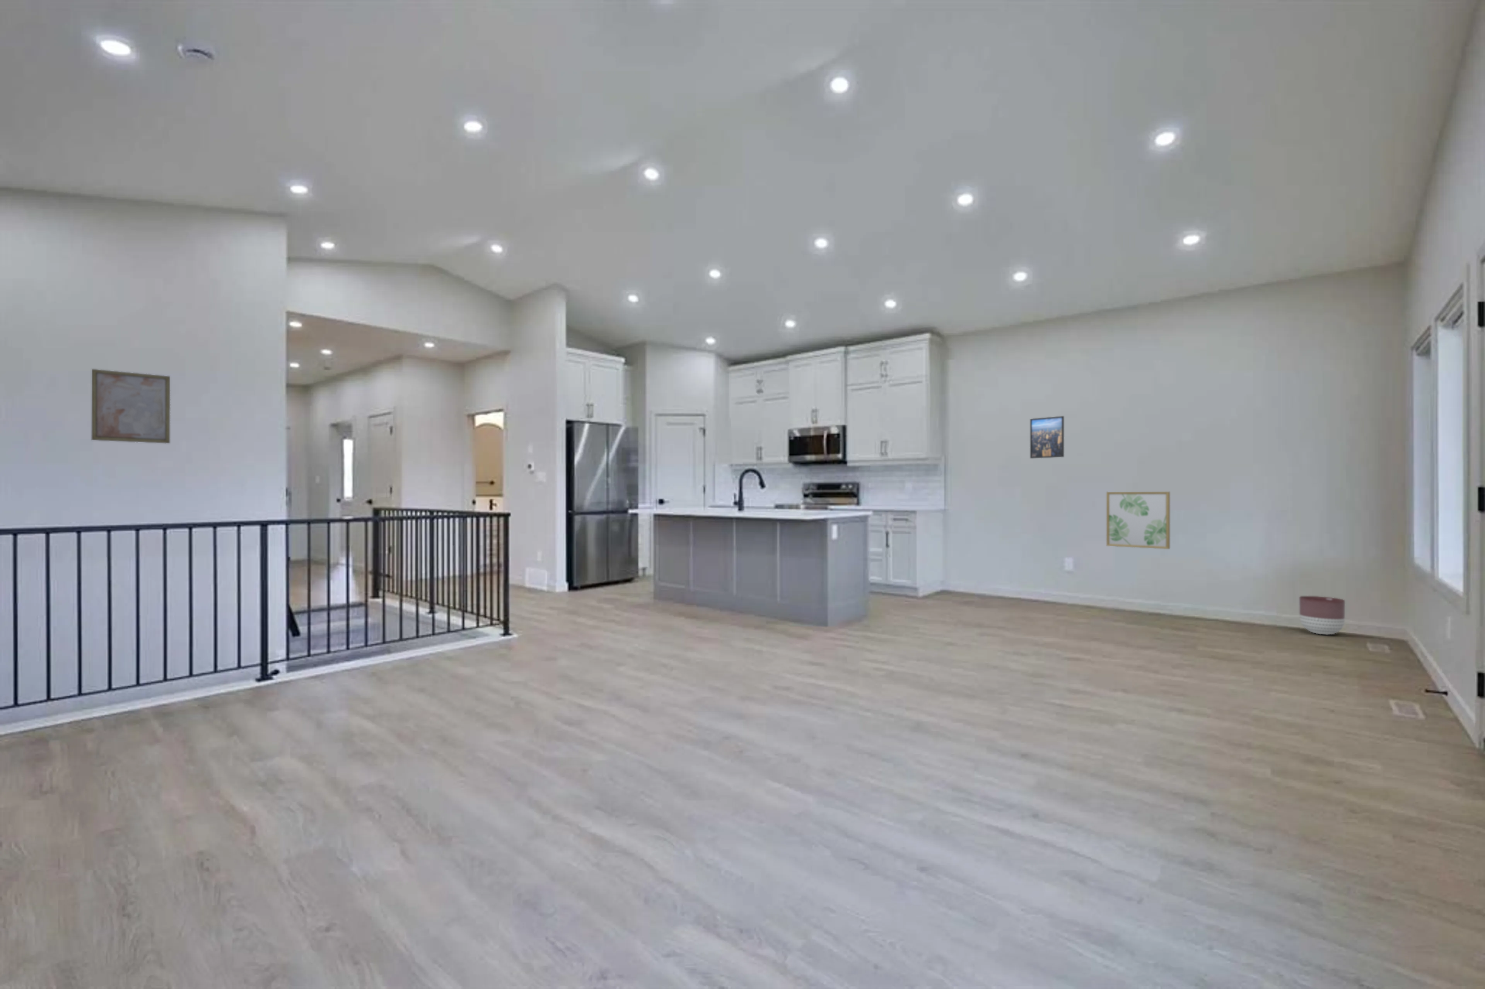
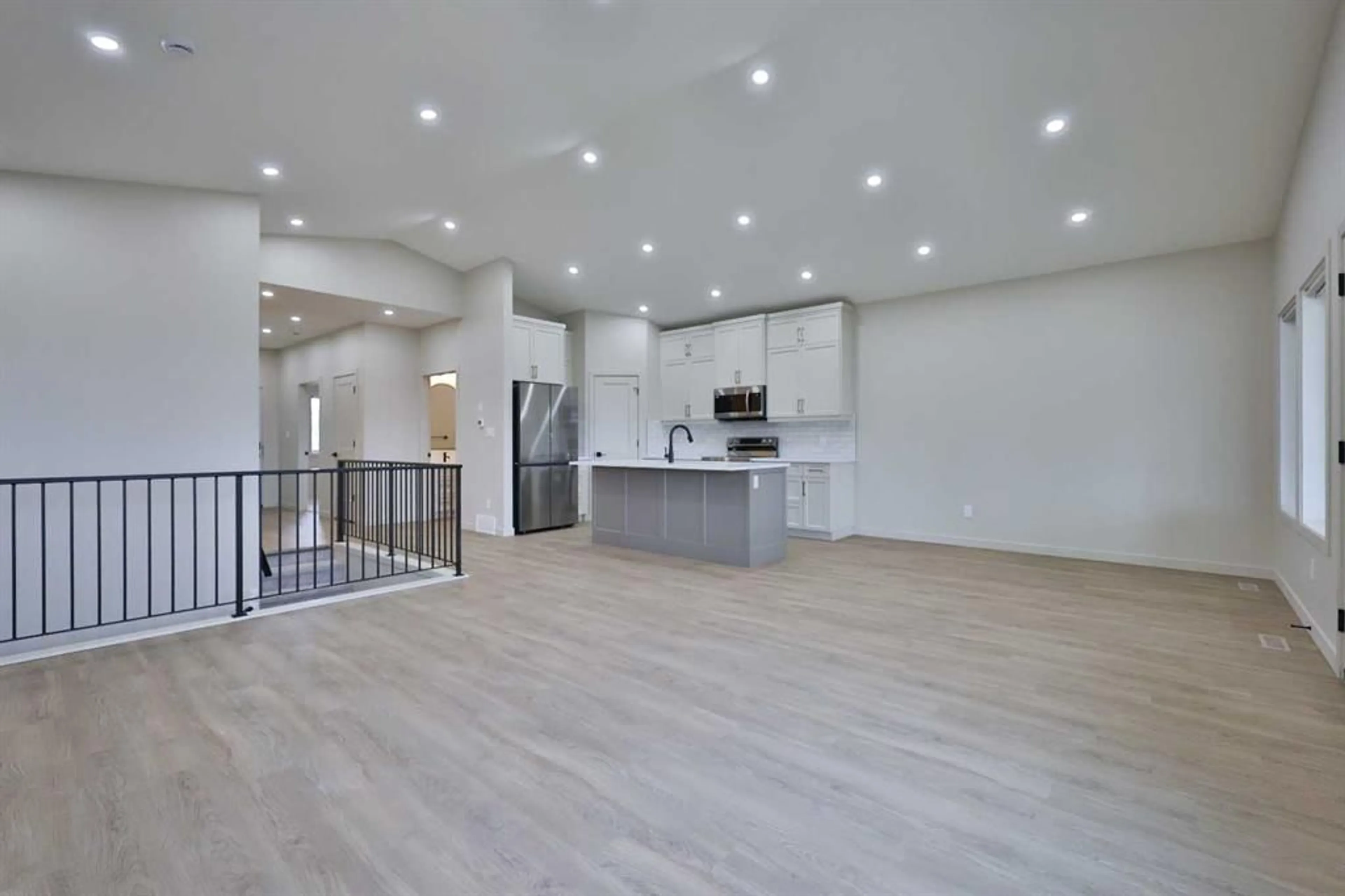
- wall art [1106,491,1170,550]
- planter [1298,596,1346,635]
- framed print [1030,416,1064,459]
- wall art [92,369,170,444]
